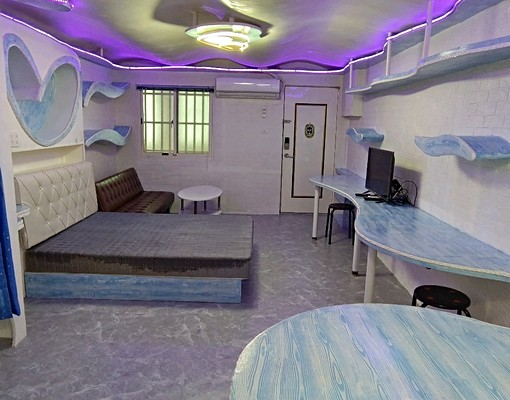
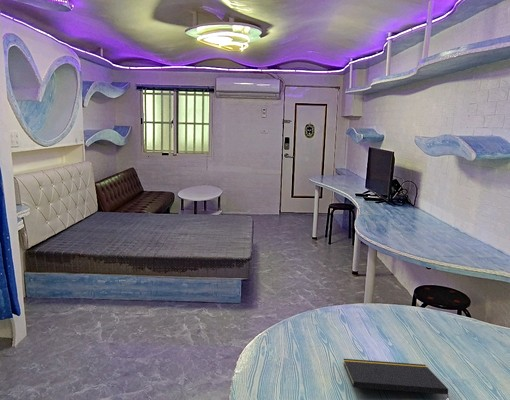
+ notepad [342,358,449,397]
